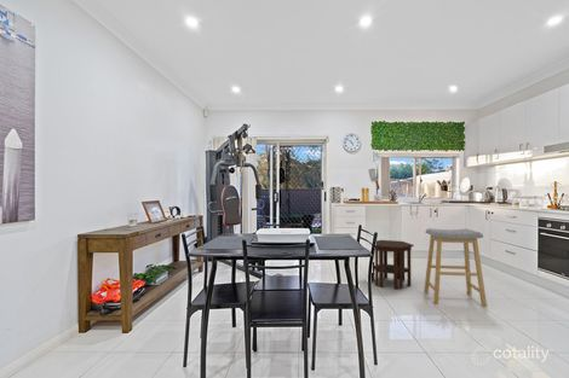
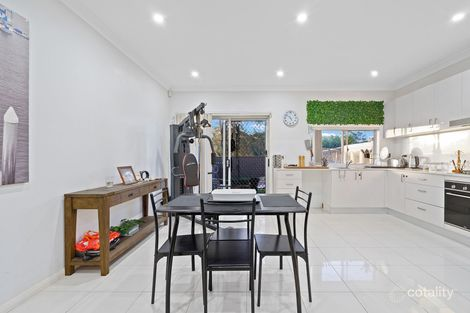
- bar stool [423,227,488,308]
- side table [370,239,414,290]
